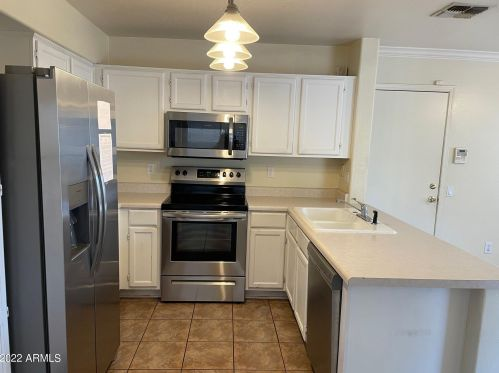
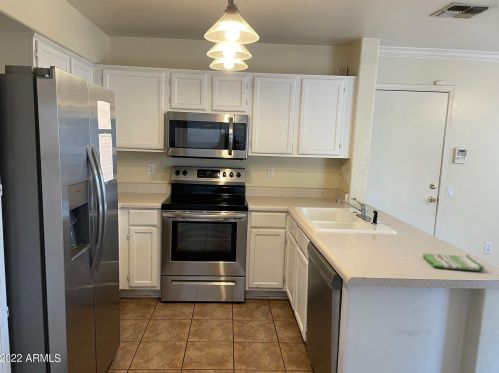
+ dish towel [422,253,485,272]
